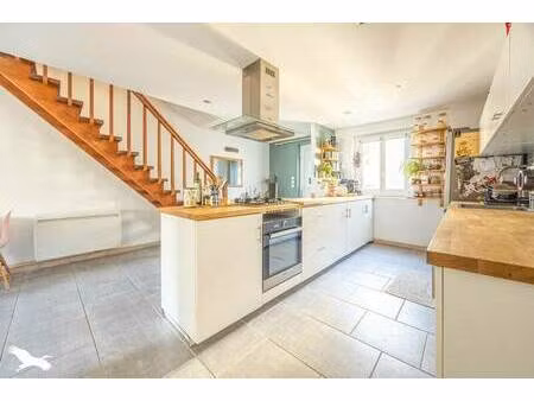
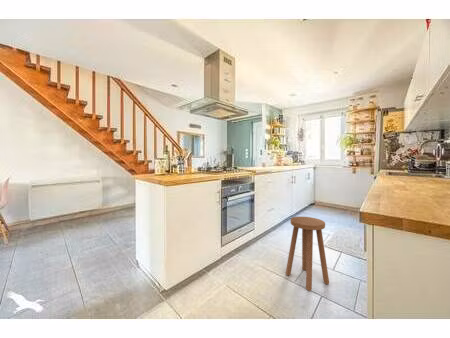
+ stool [285,216,330,292]
